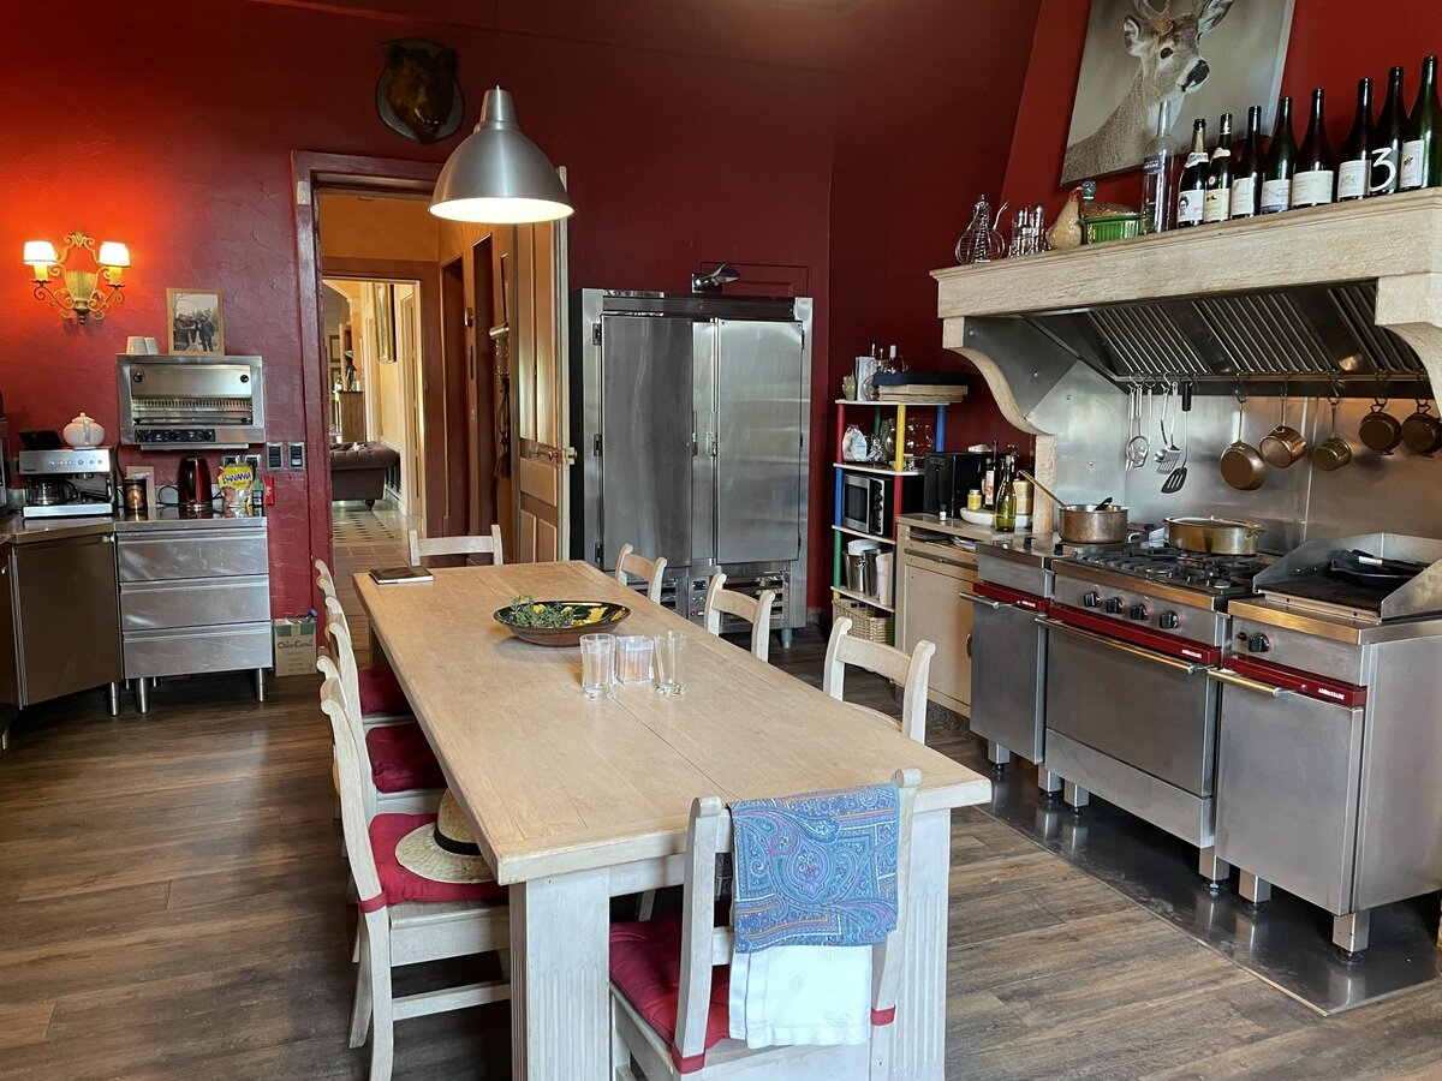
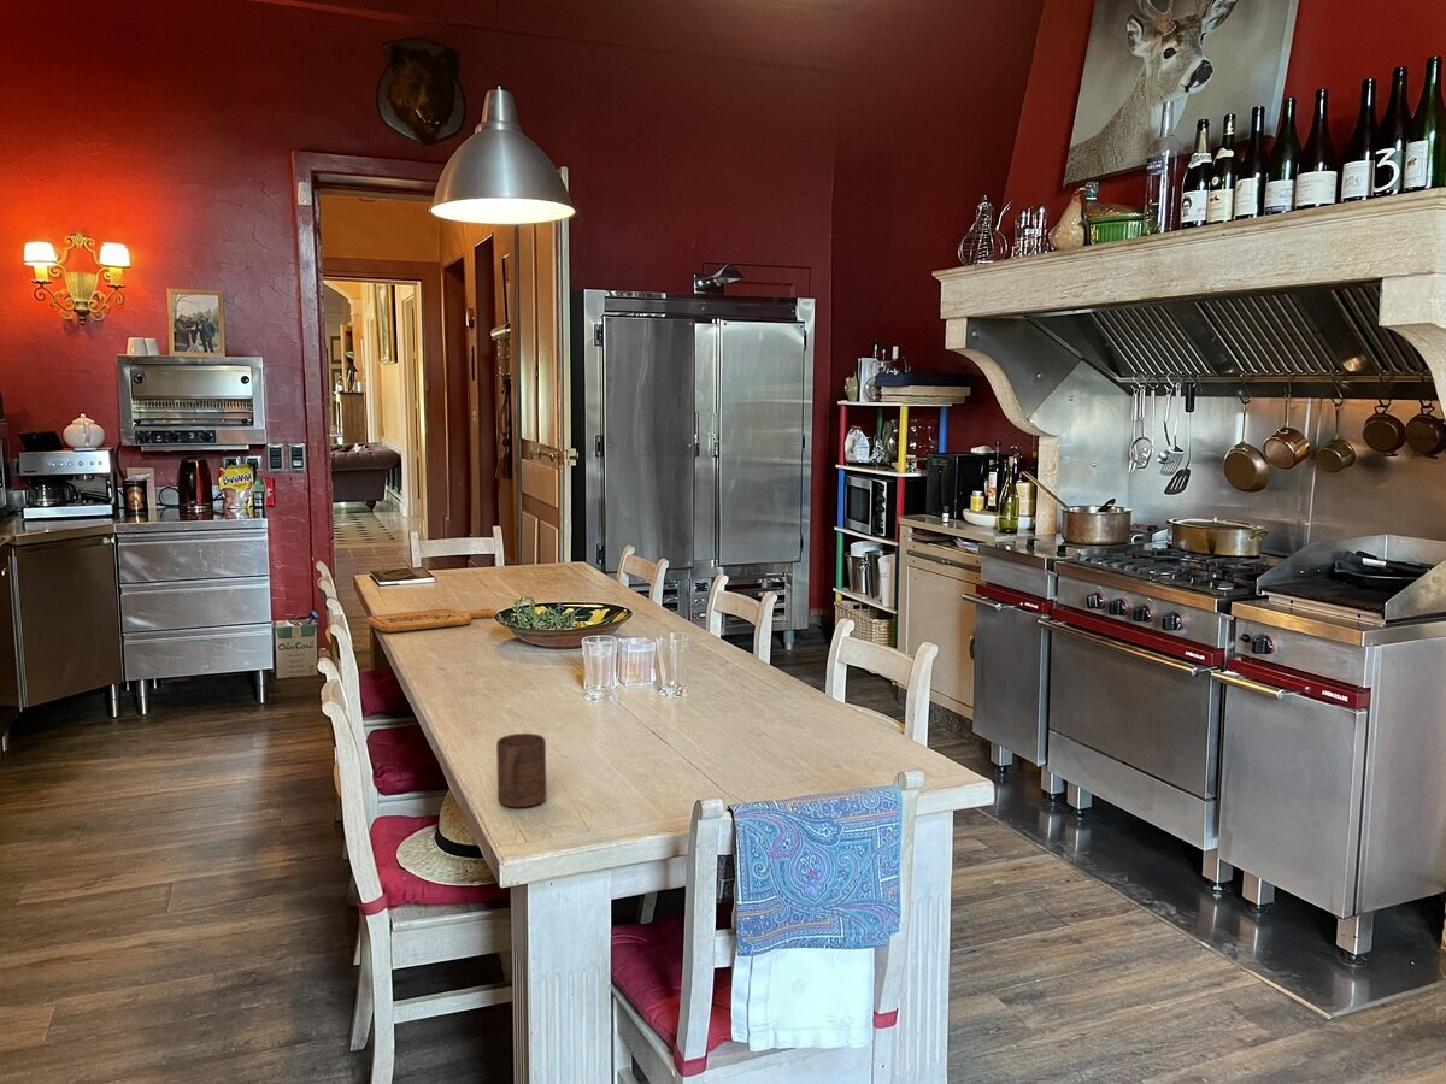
+ cutting board [366,608,498,634]
+ cup [495,732,547,808]
